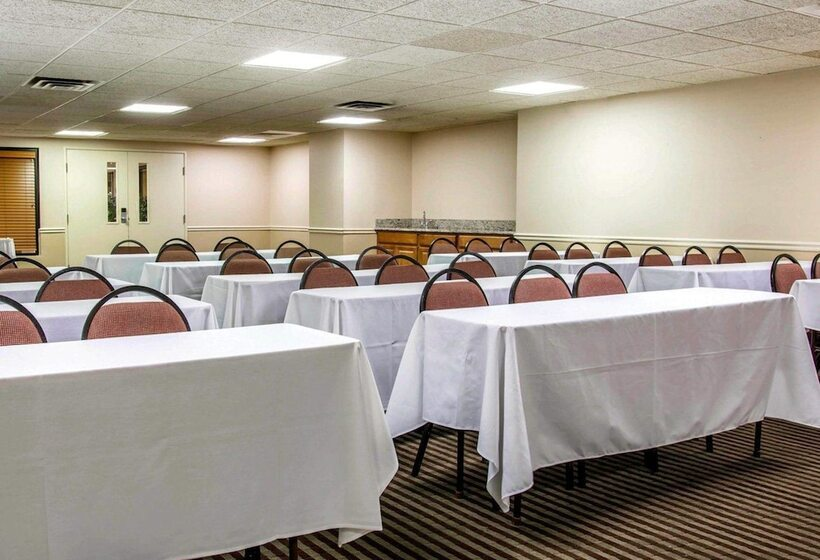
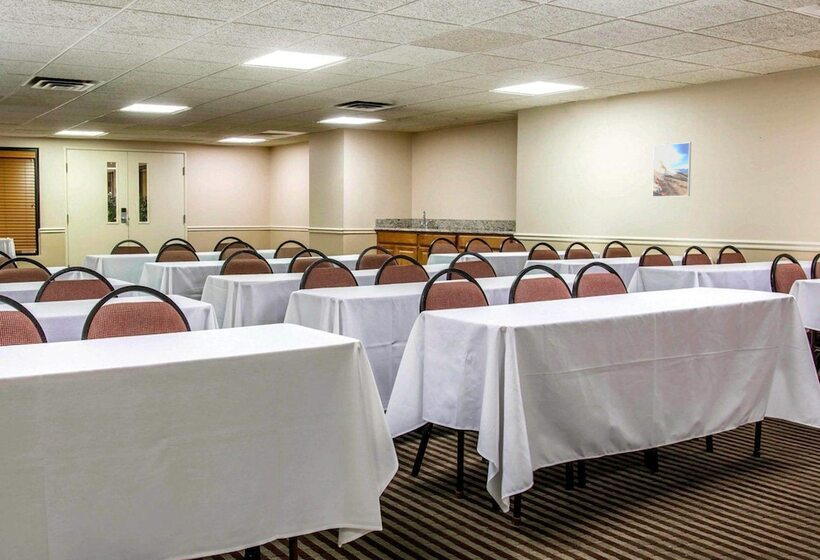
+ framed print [652,141,692,198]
